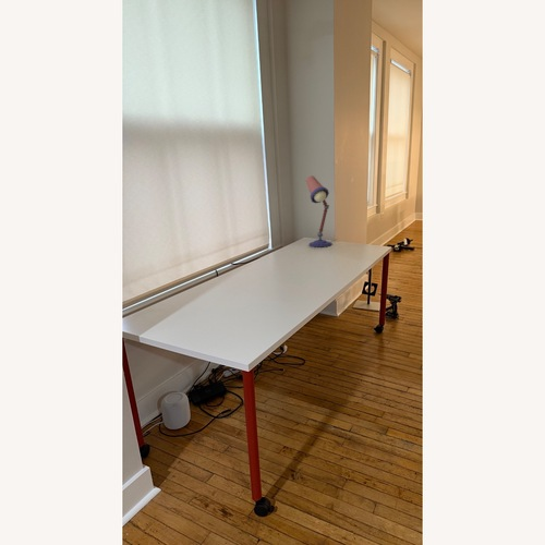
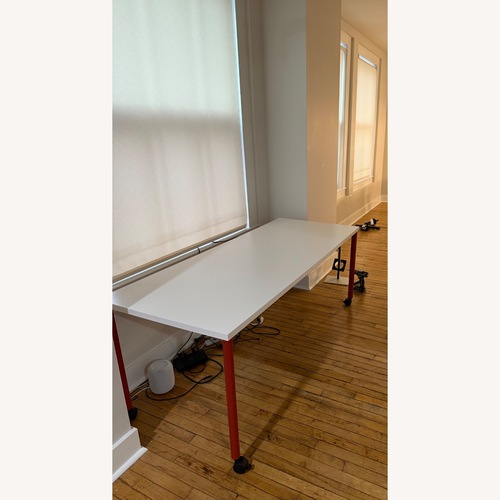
- desk lamp [305,174,332,249]
